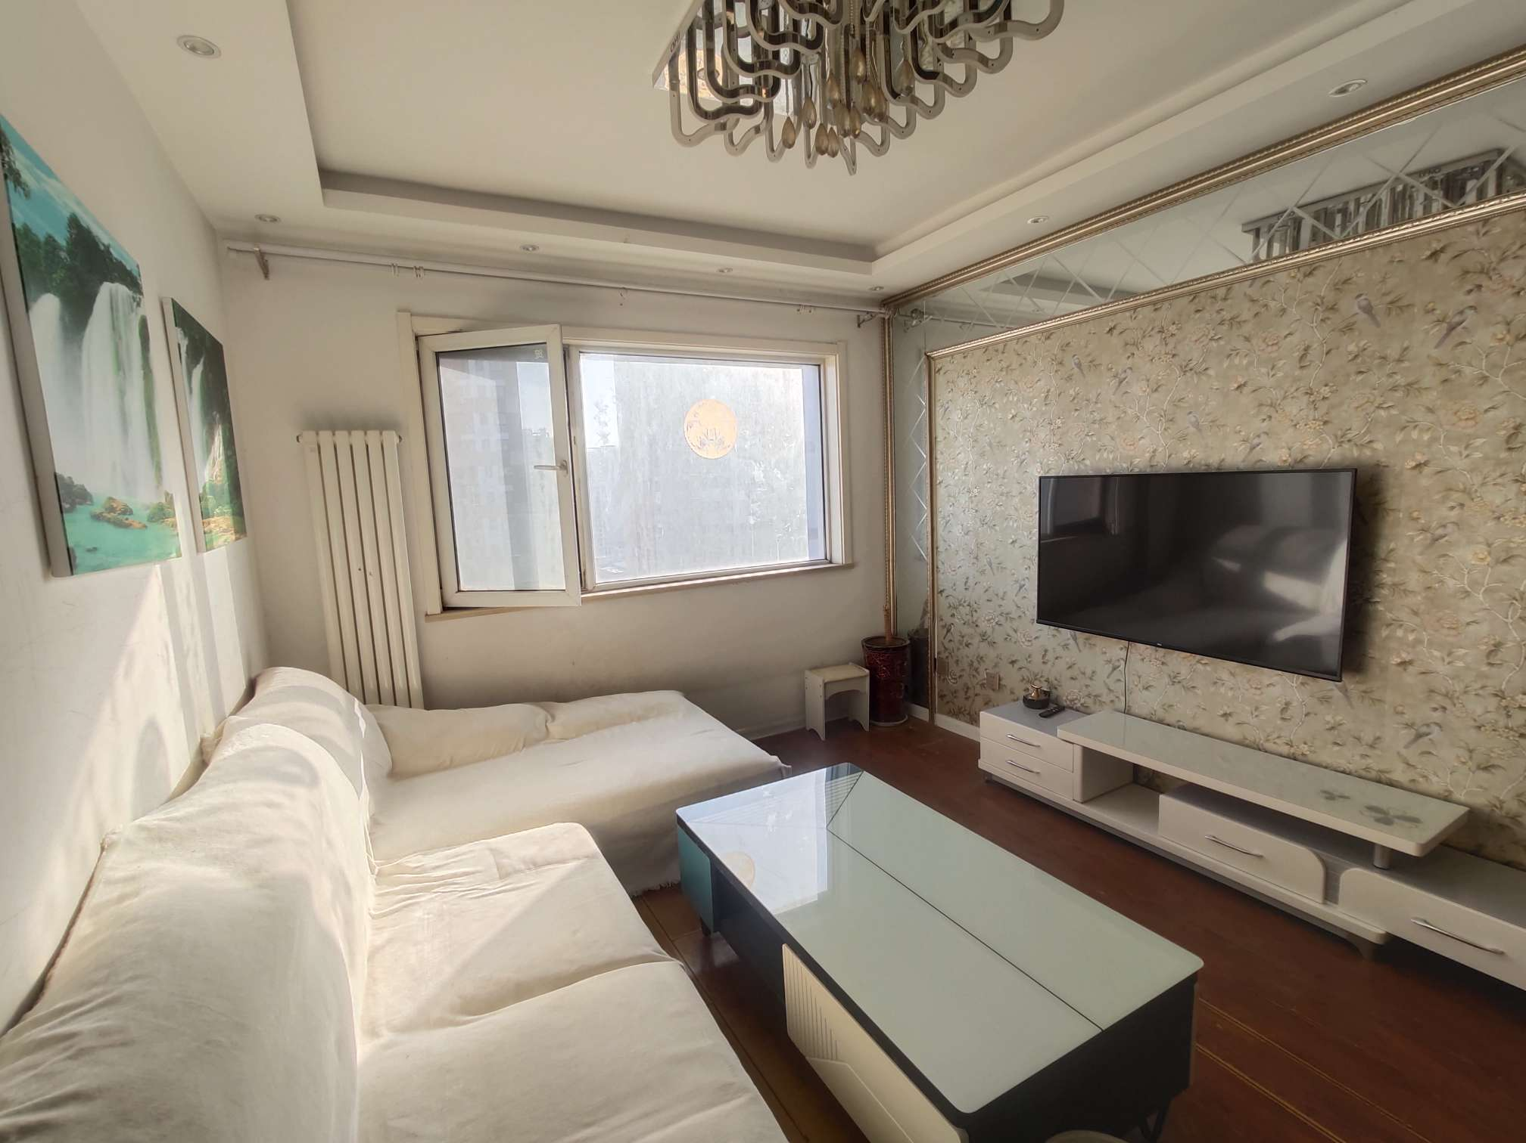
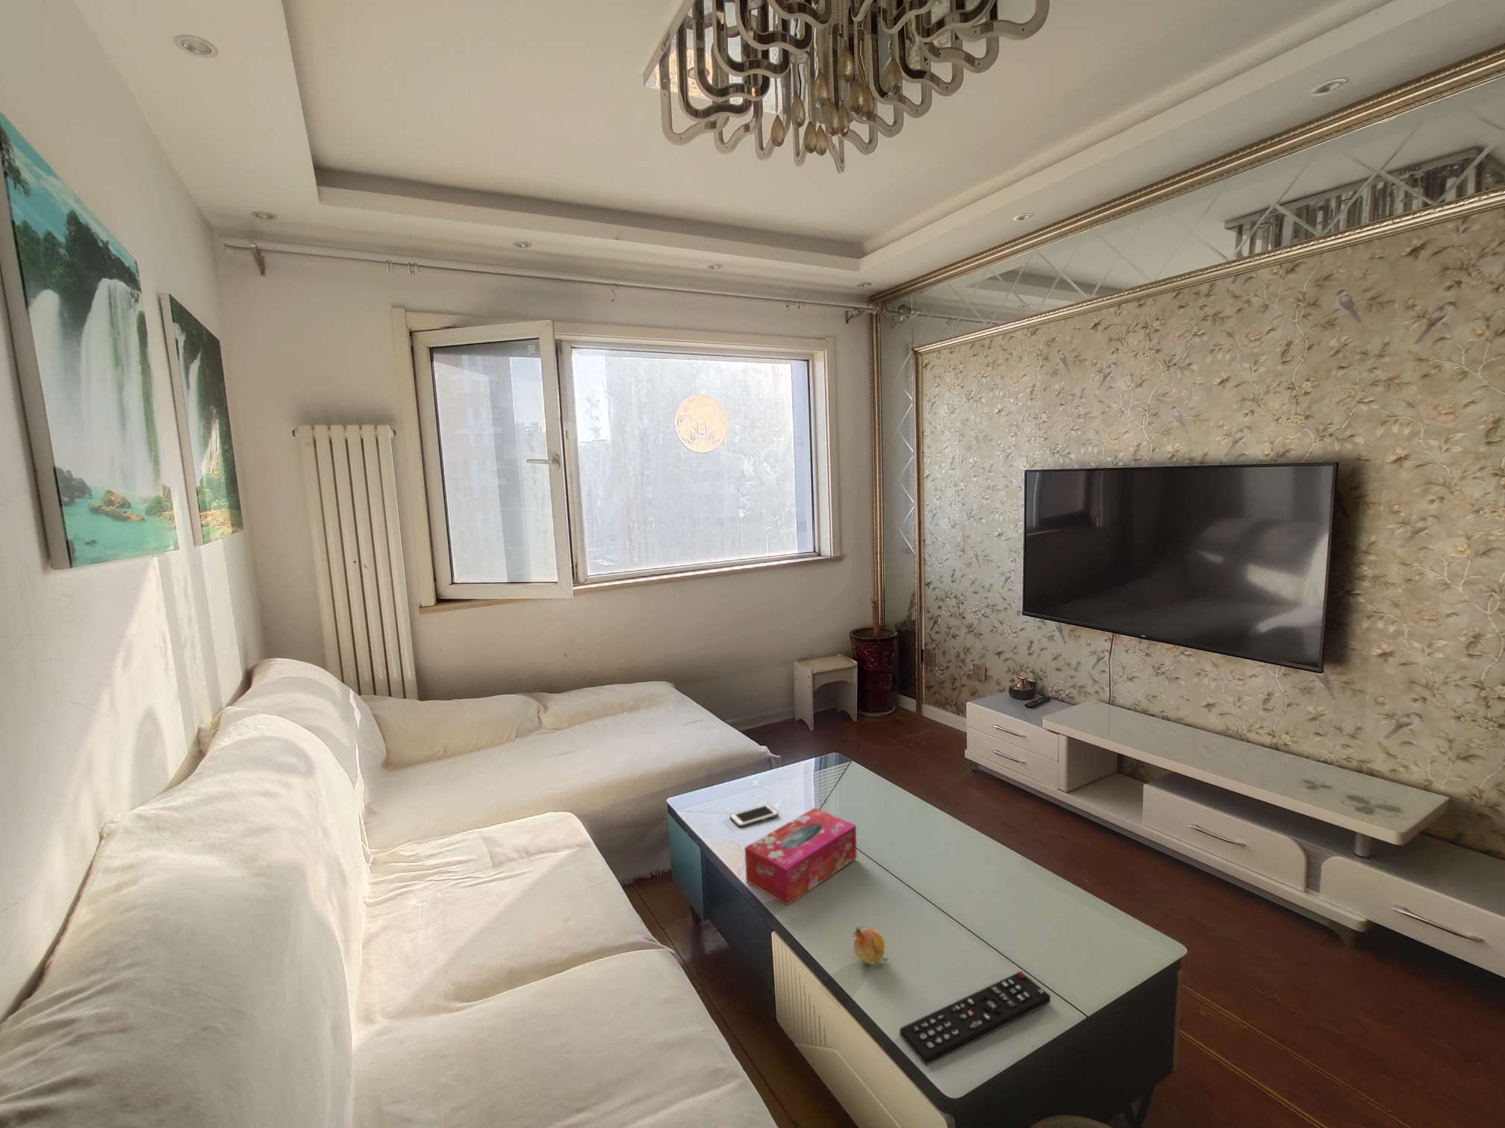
+ fruit [851,925,889,966]
+ remote control [898,970,1051,1066]
+ tissue box [743,807,858,905]
+ cell phone [729,803,780,827]
